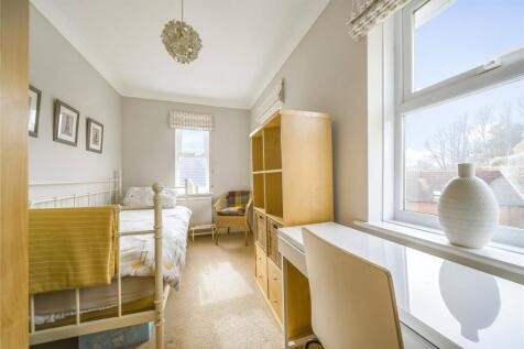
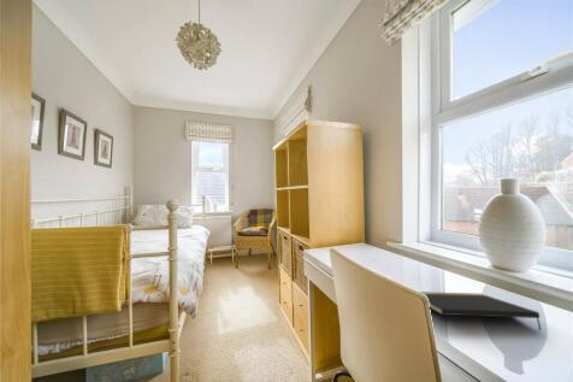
+ notepad [419,290,542,330]
